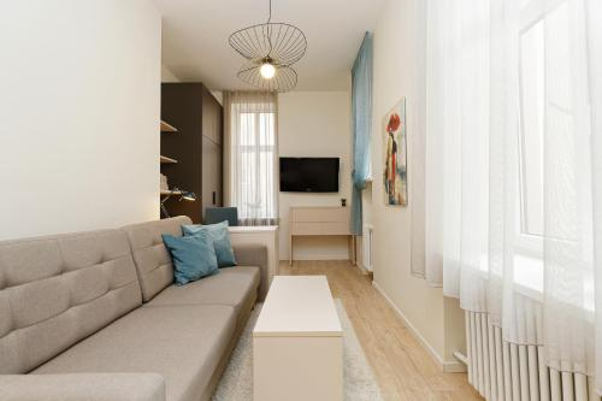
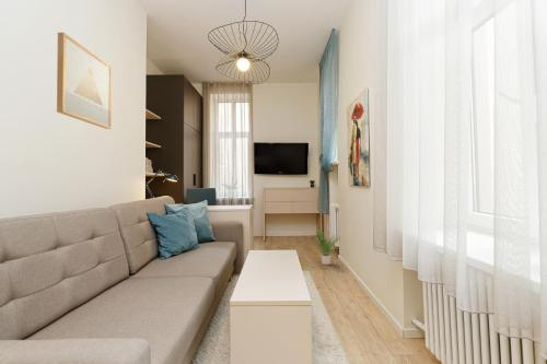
+ wall art [56,32,113,130]
+ potted plant [307,227,342,266]
